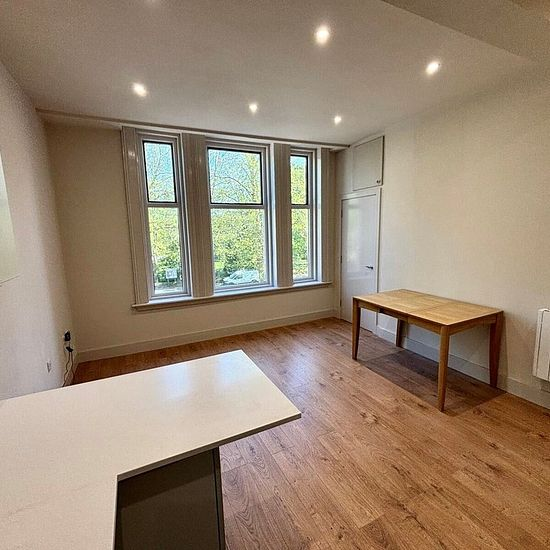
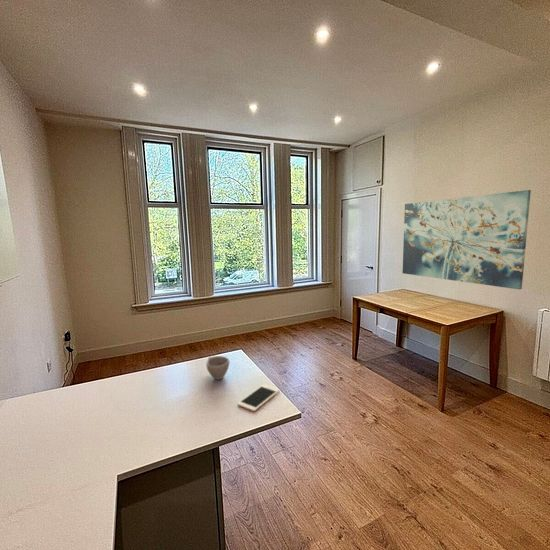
+ cell phone [236,383,281,412]
+ cup [206,355,230,381]
+ wall art [402,189,532,290]
